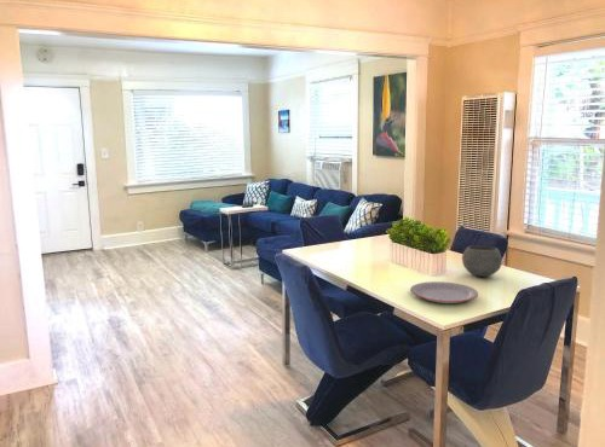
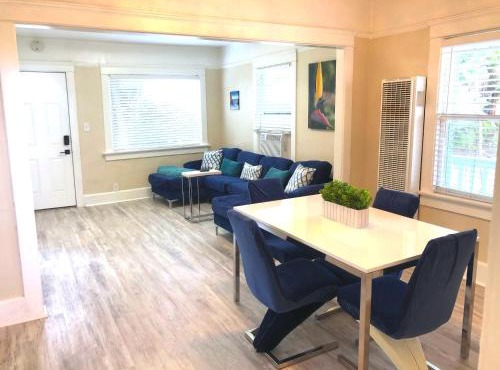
- plate [409,280,479,304]
- bowl [461,244,503,278]
